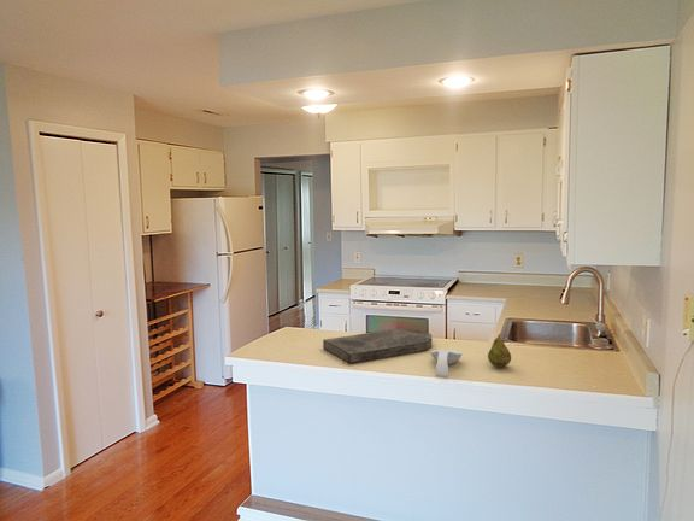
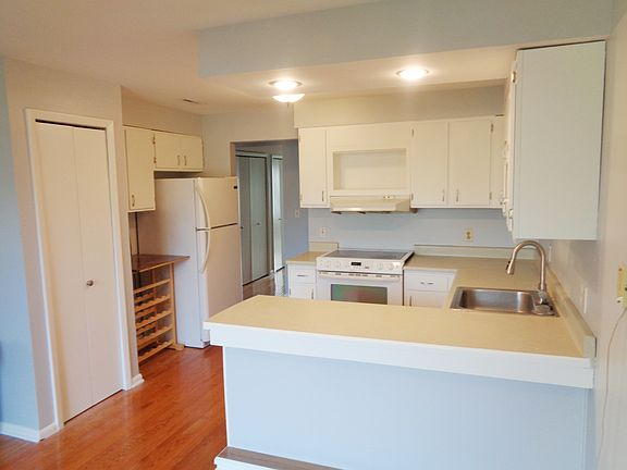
- spoon rest [429,349,463,377]
- cutting board [322,328,433,364]
- fruit [487,333,512,368]
